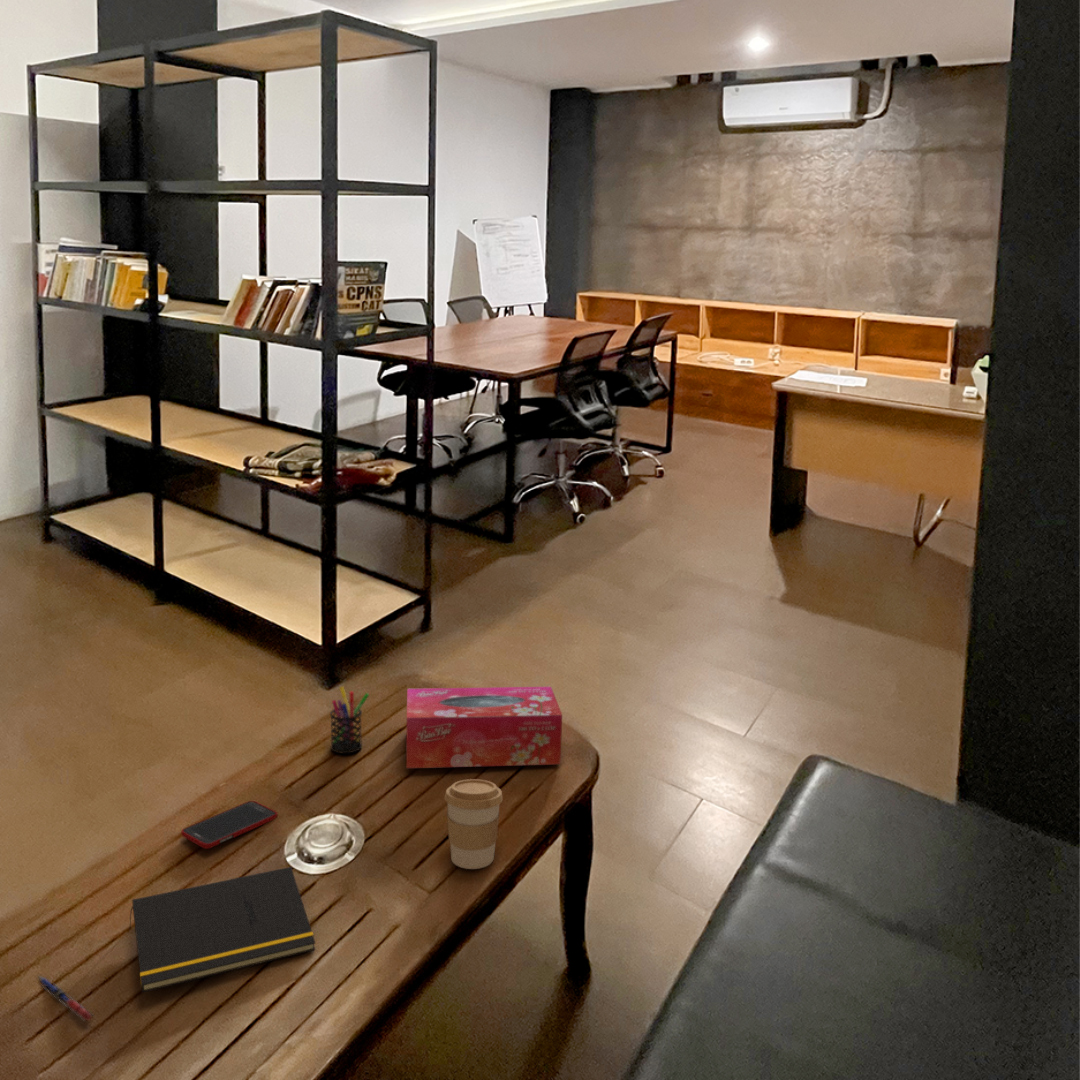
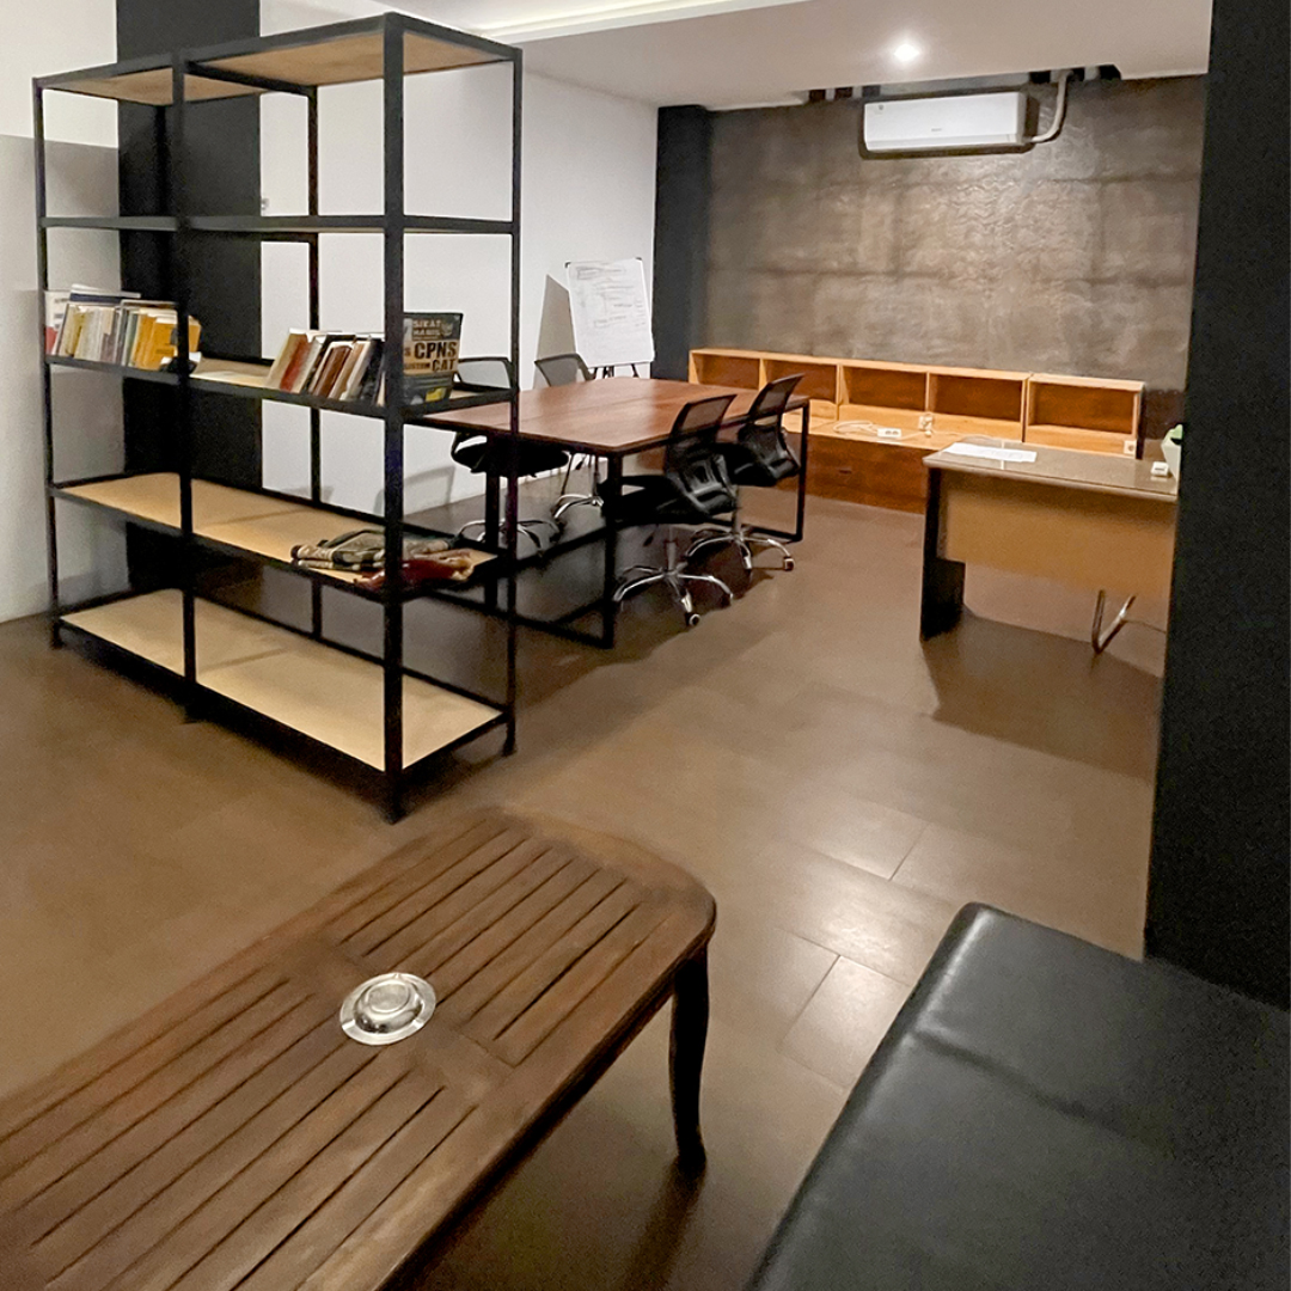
- cell phone [180,800,279,850]
- notepad [128,866,316,994]
- coffee cup [444,778,504,870]
- tissue box [405,686,563,769]
- pen holder [329,685,370,754]
- pen [37,975,95,1022]
